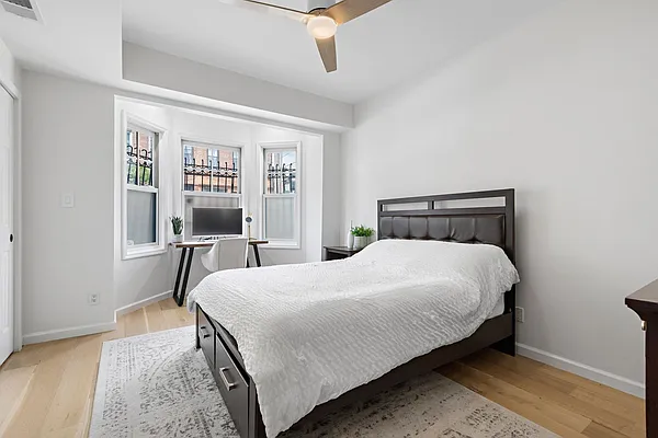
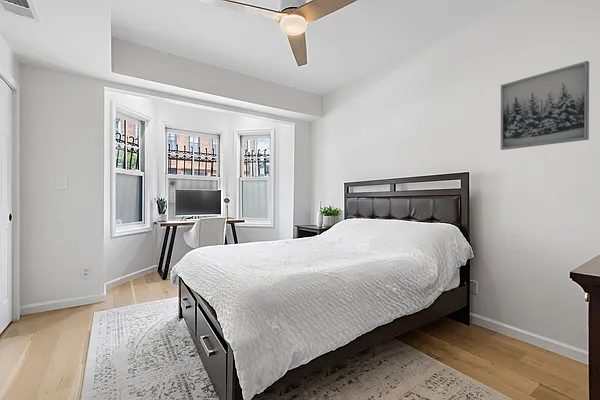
+ wall art [500,60,590,151]
